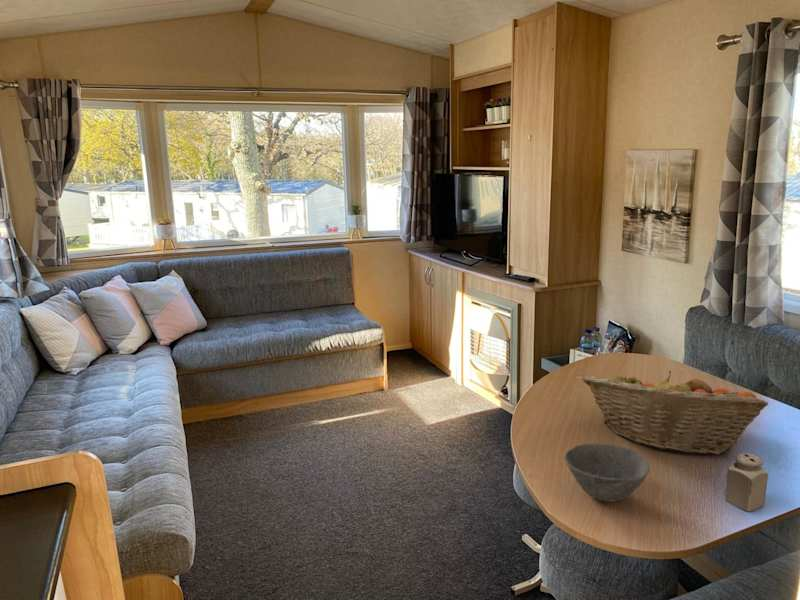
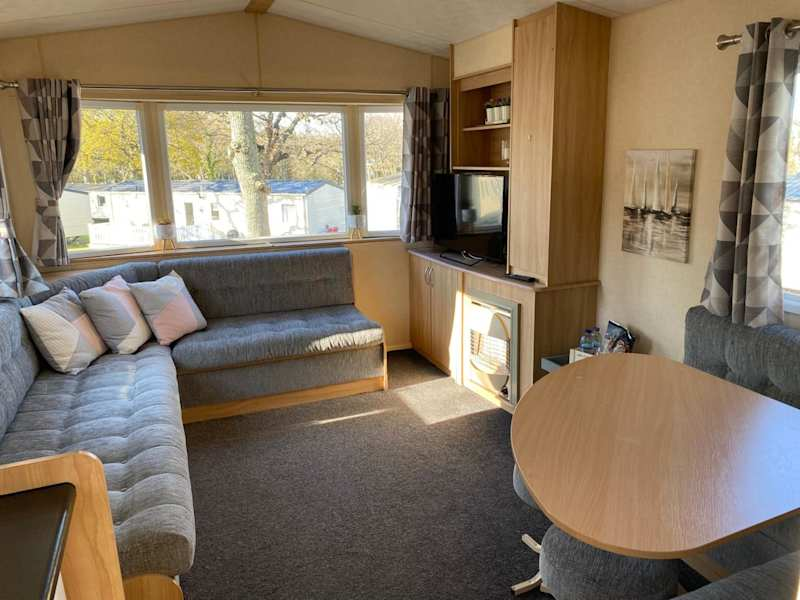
- fruit basket [582,370,769,455]
- salt shaker [724,452,769,512]
- bowl [564,443,651,503]
